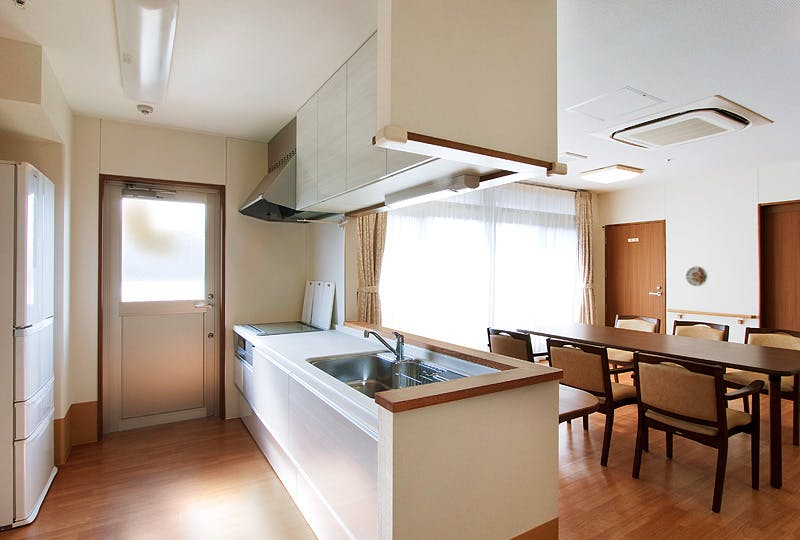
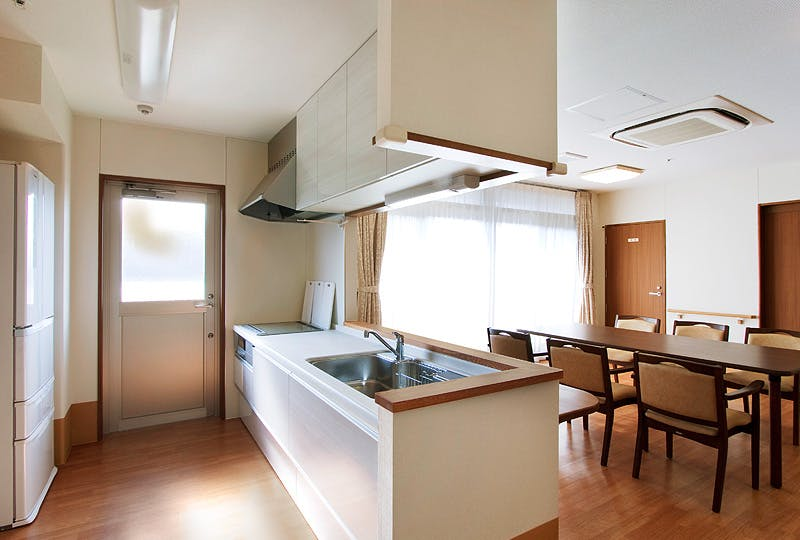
- decorative plate [685,265,709,287]
